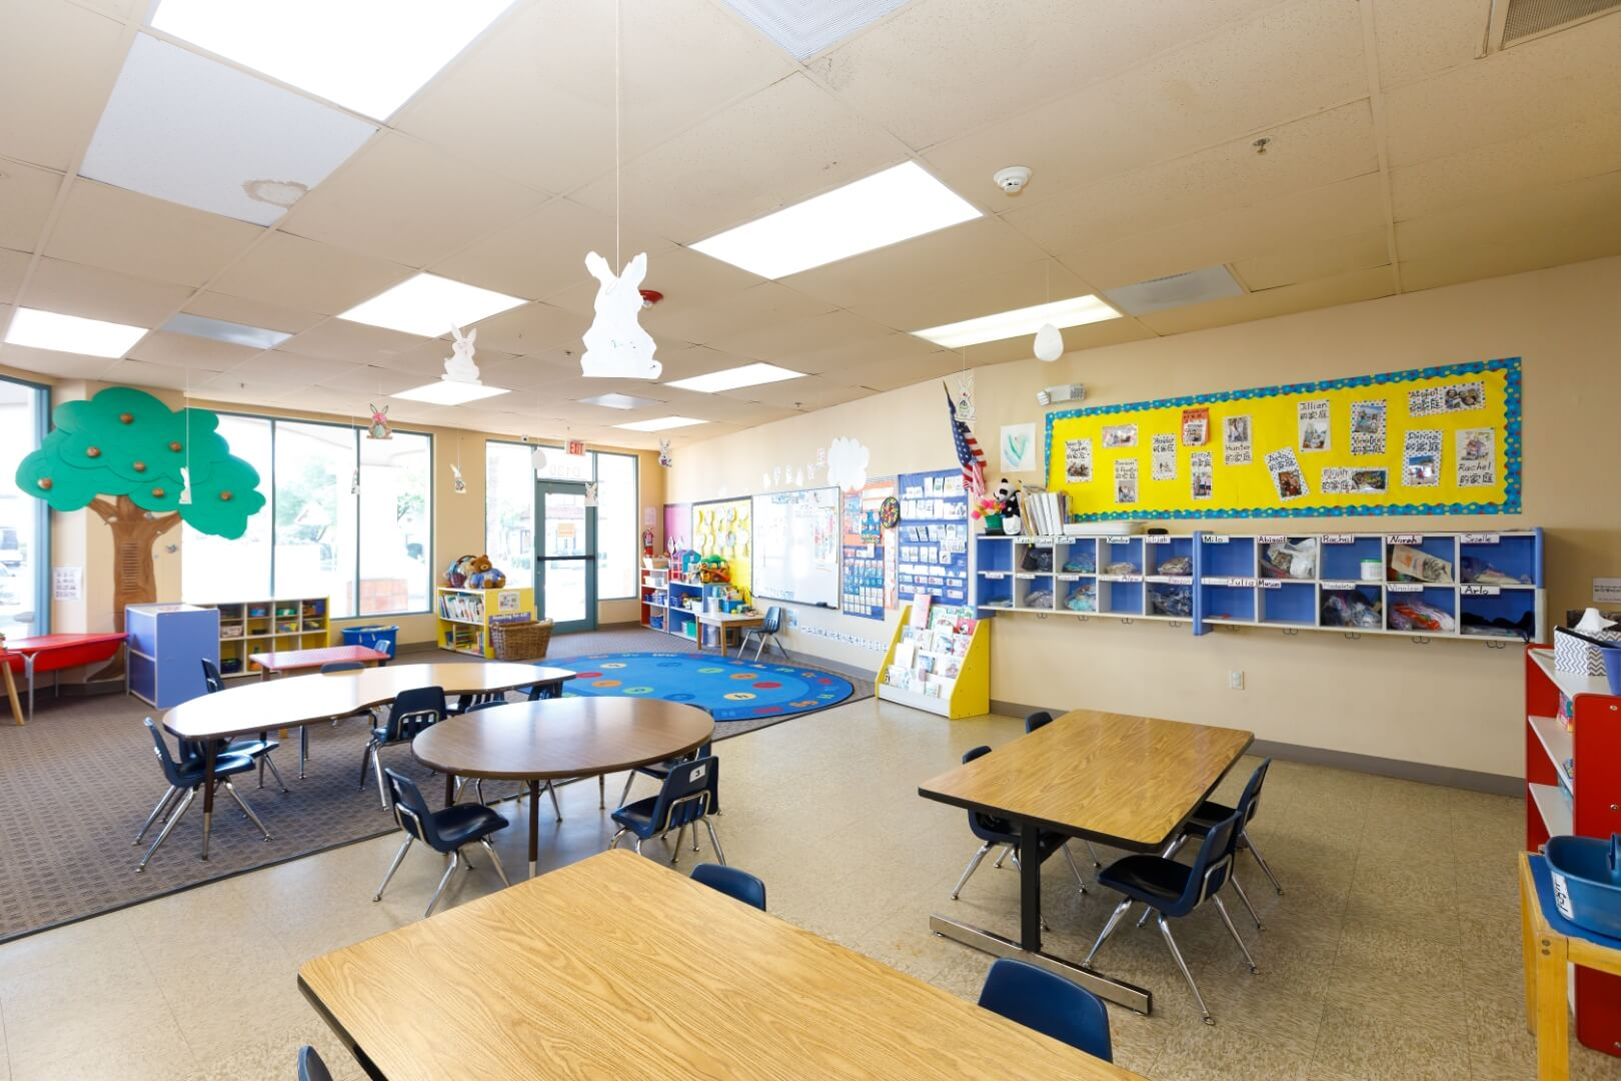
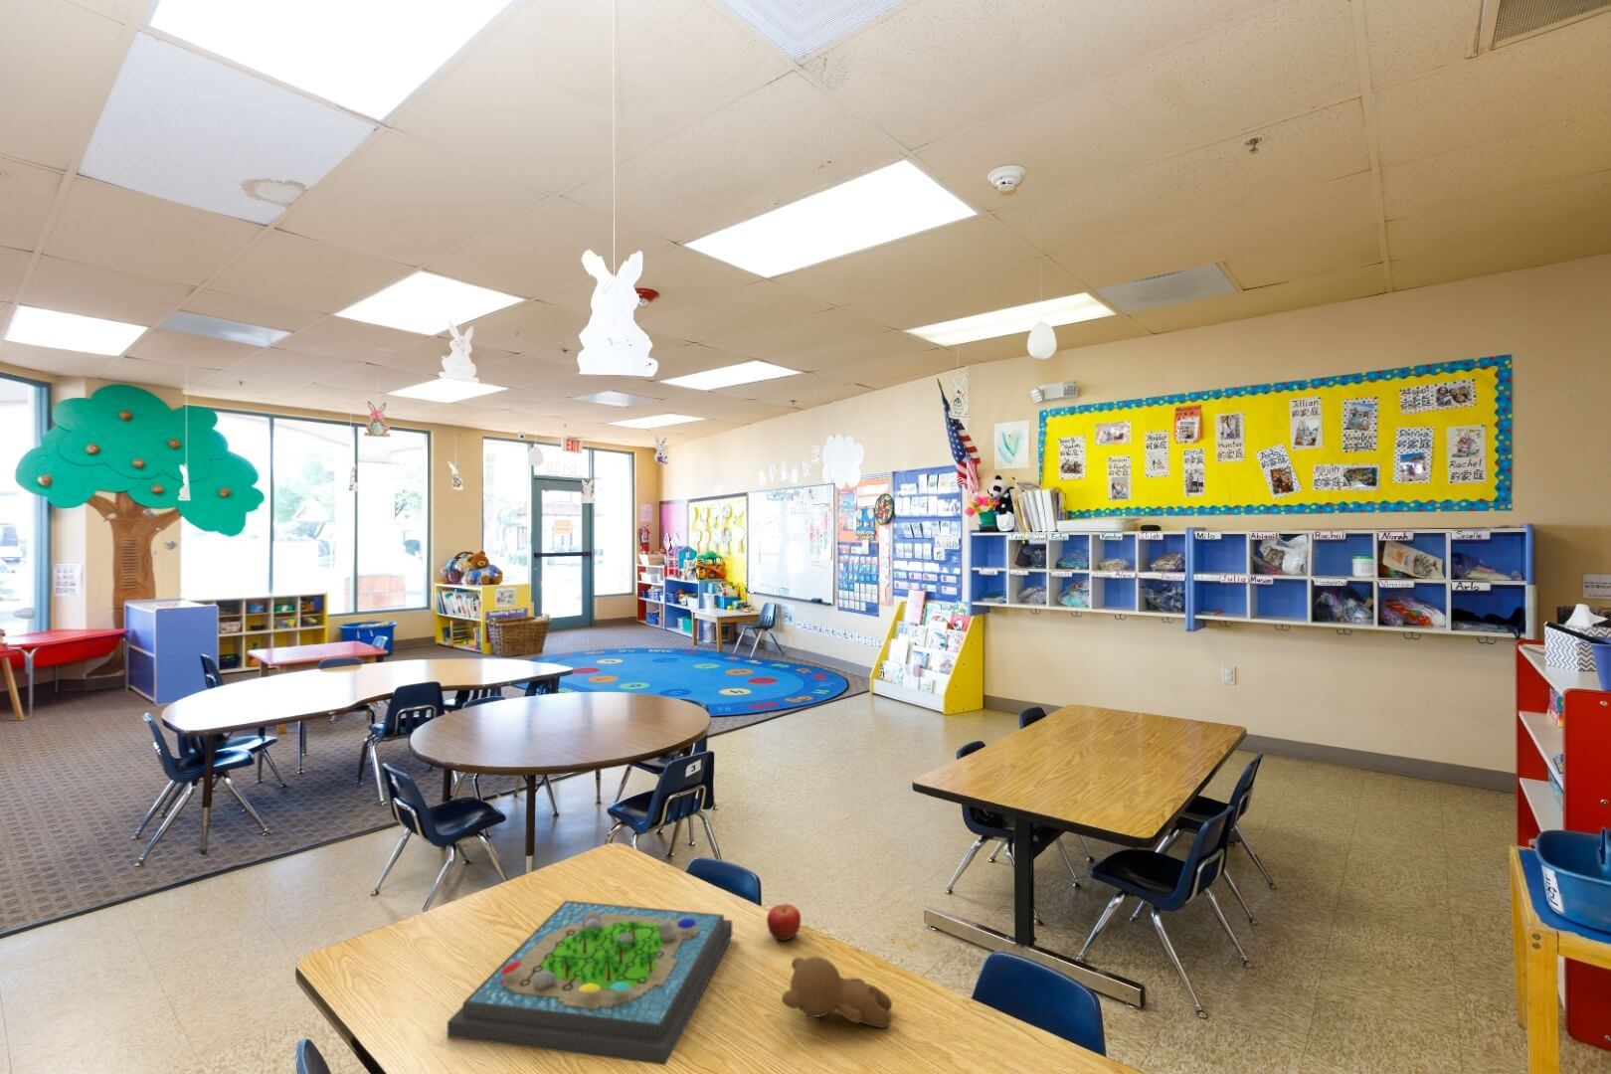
+ board game [447,900,732,1066]
+ fruit [766,901,802,942]
+ teddy bear [780,955,893,1030]
